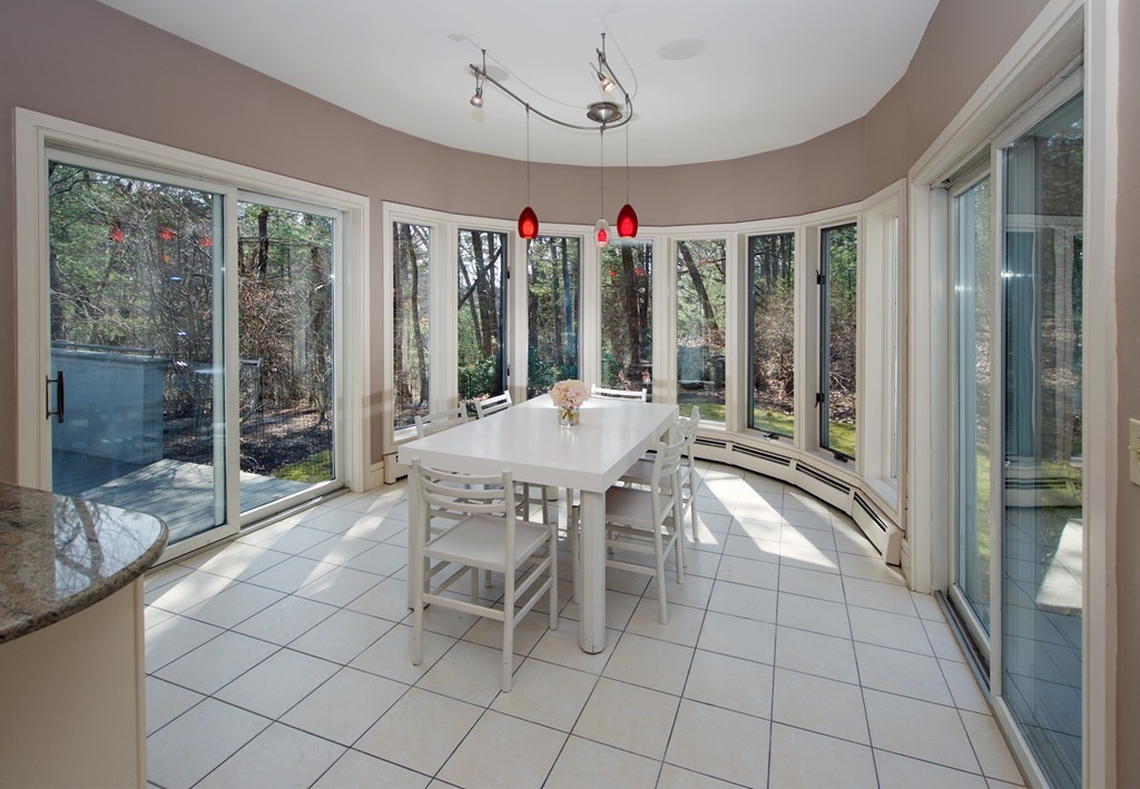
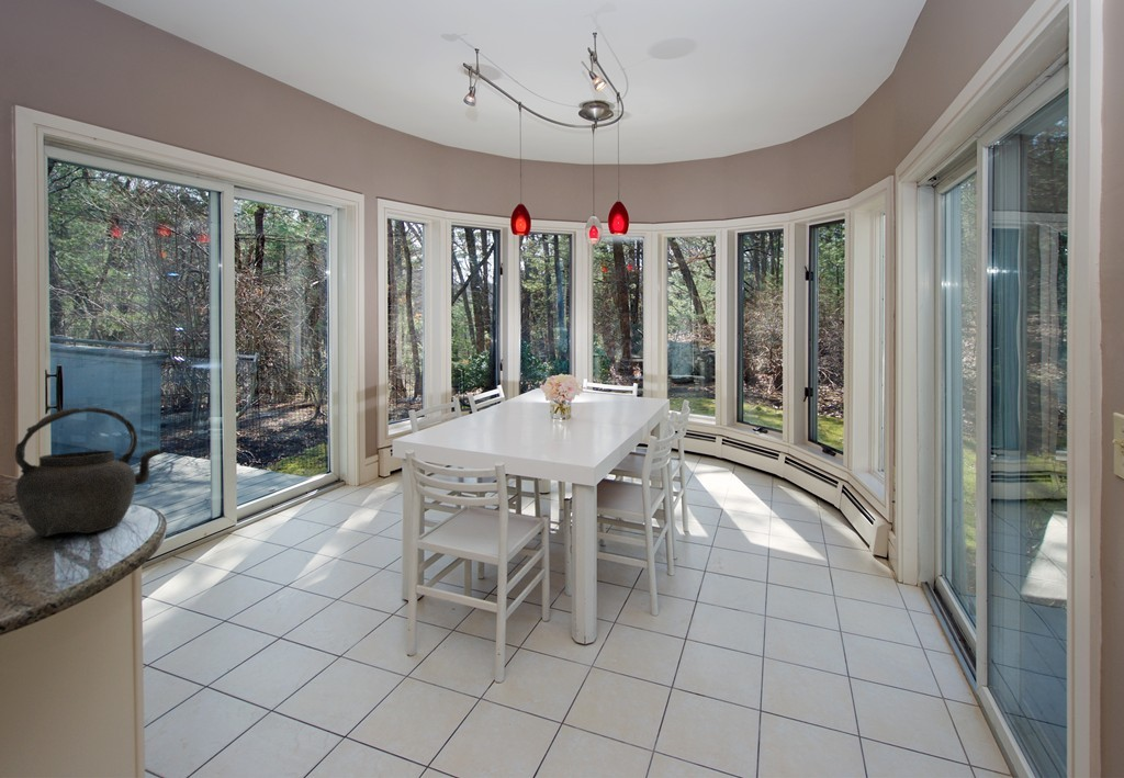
+ kettle [14,406,165,538]
